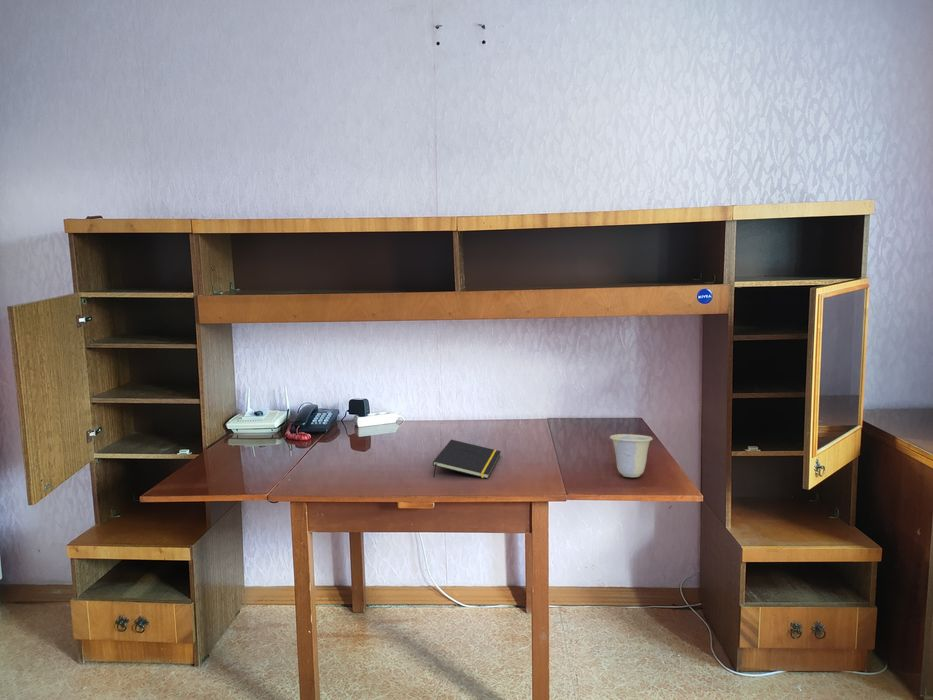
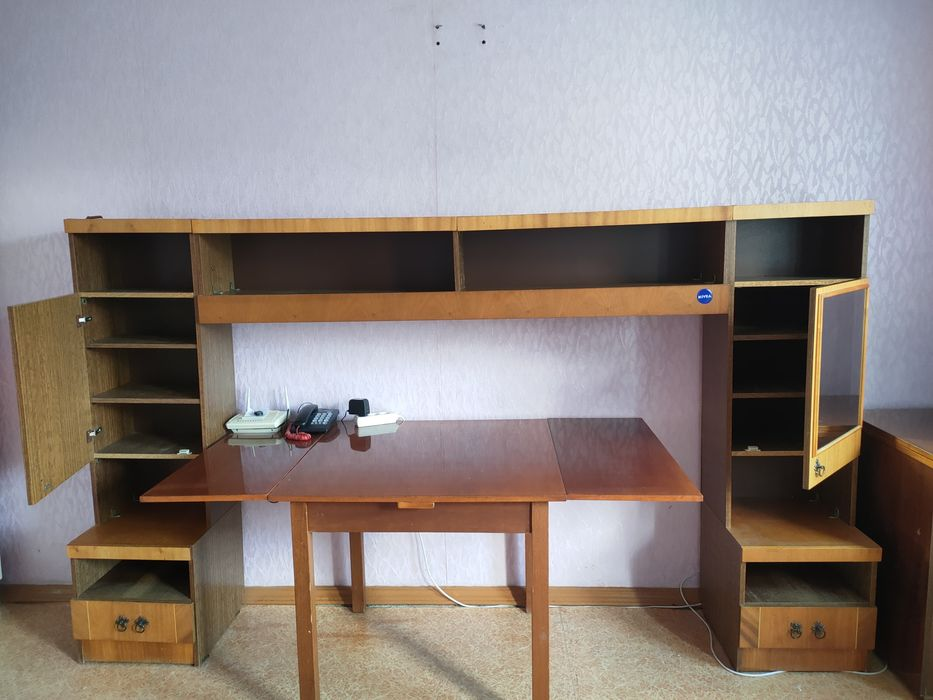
- cup [609,433,654,478]
- notepad [432,439,502,480]
